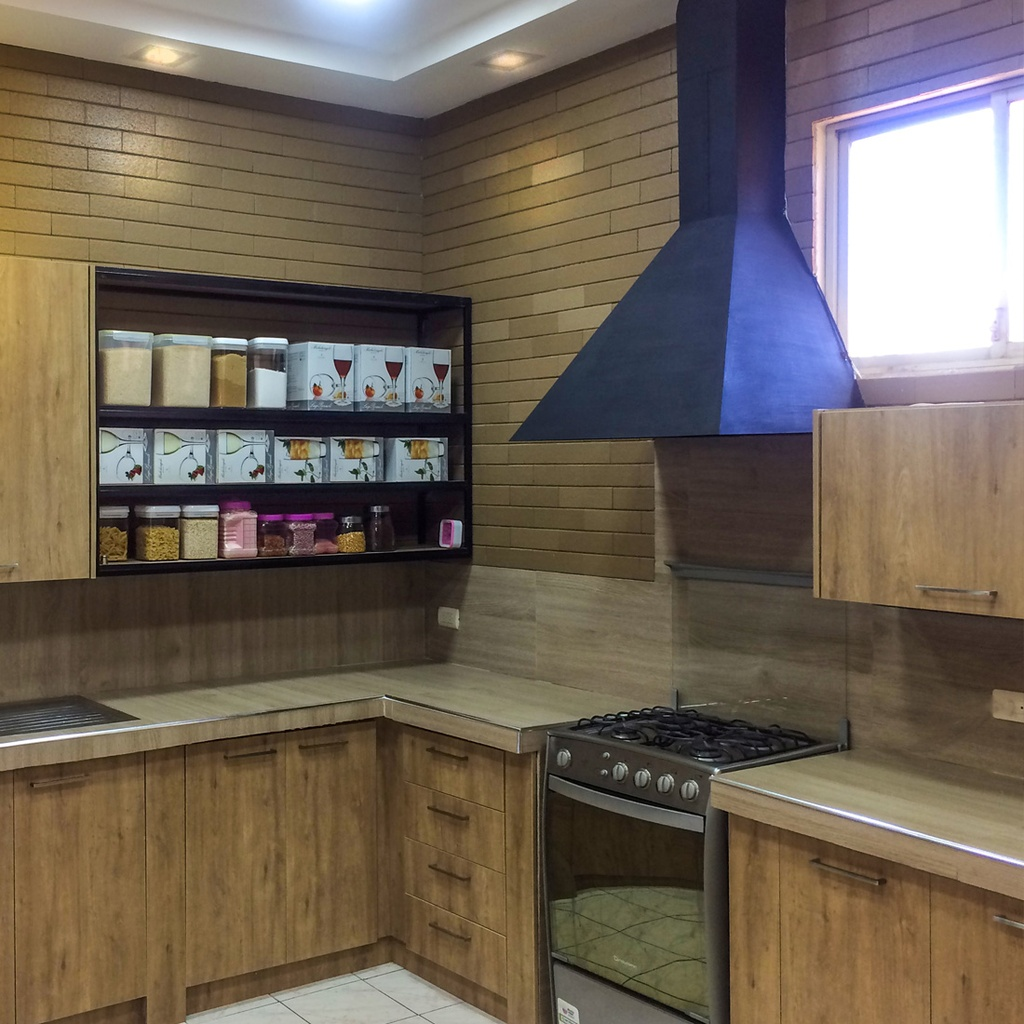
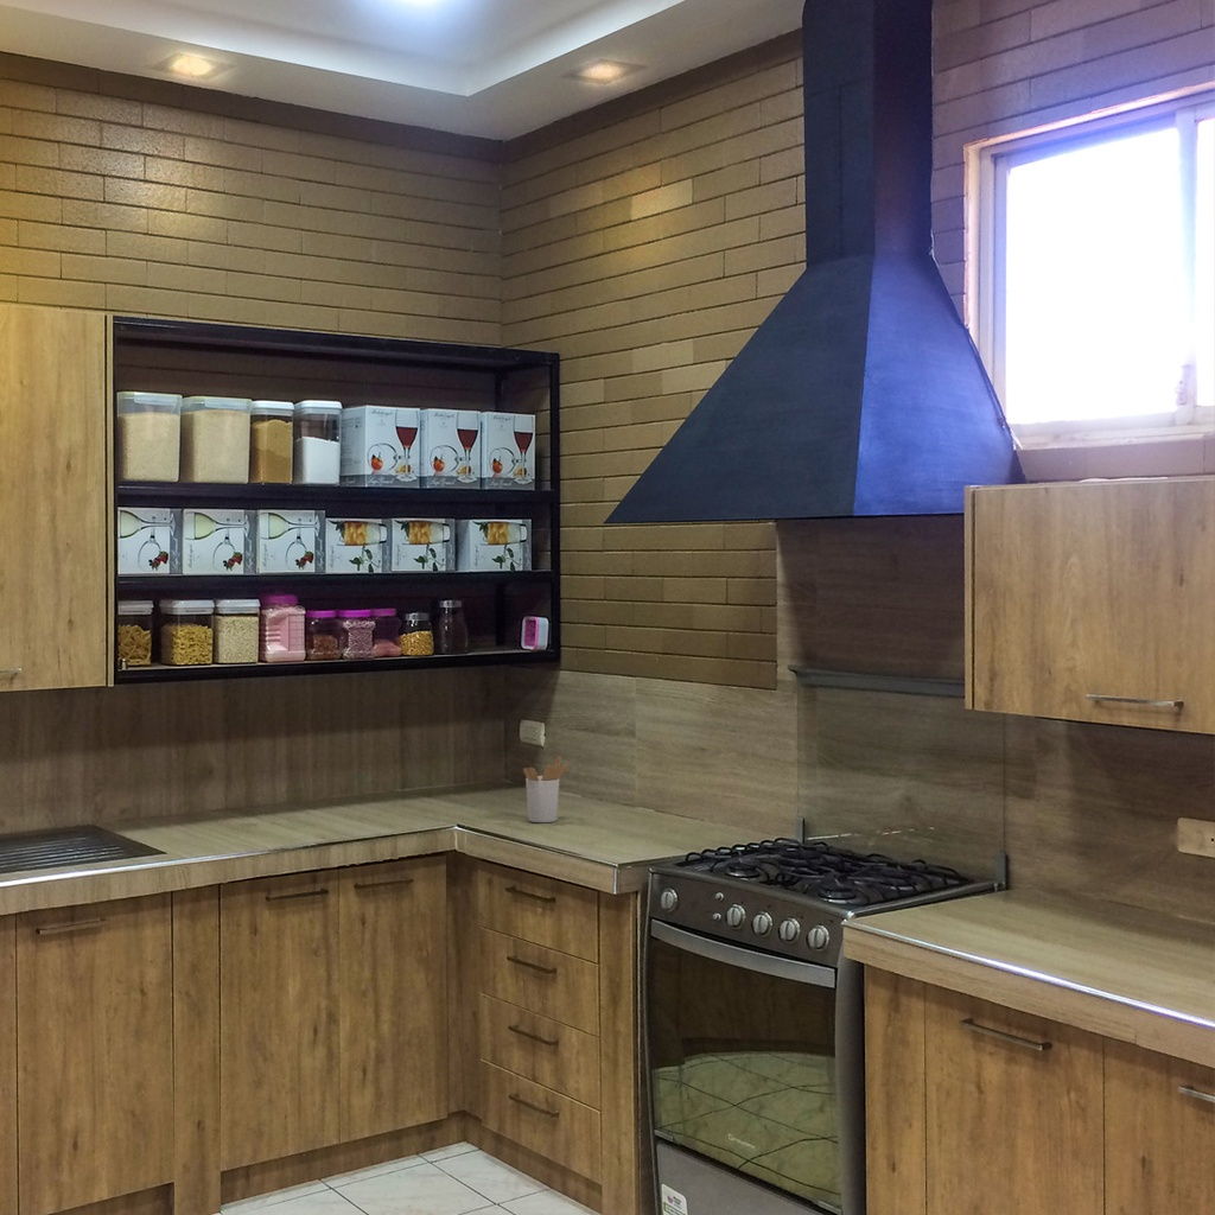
+ utensil holder [522,756,571,823]
